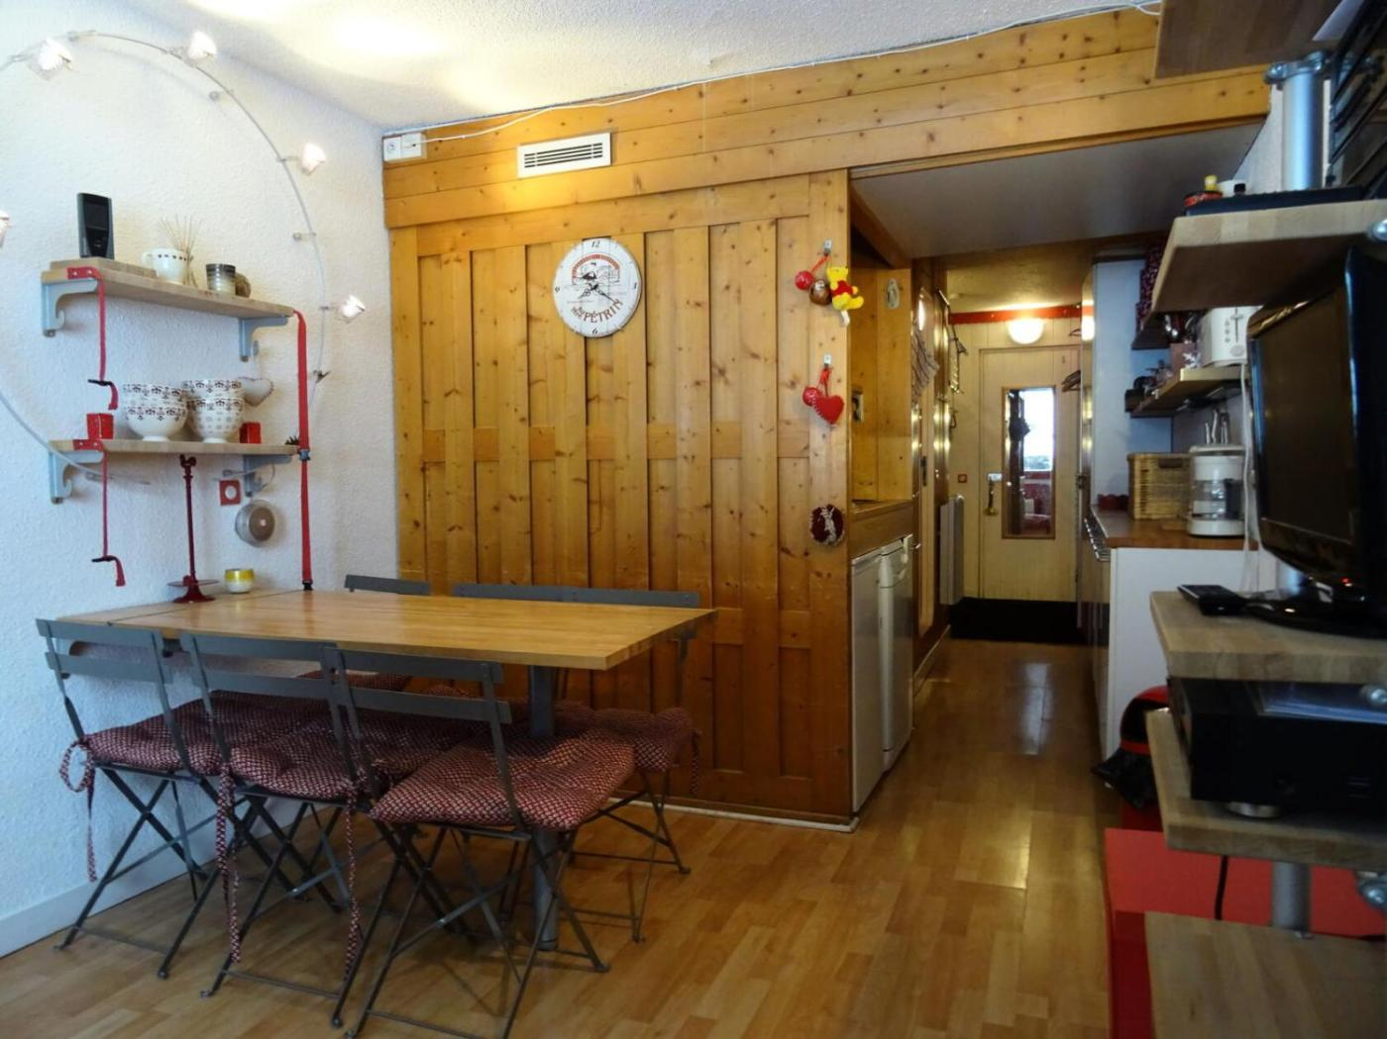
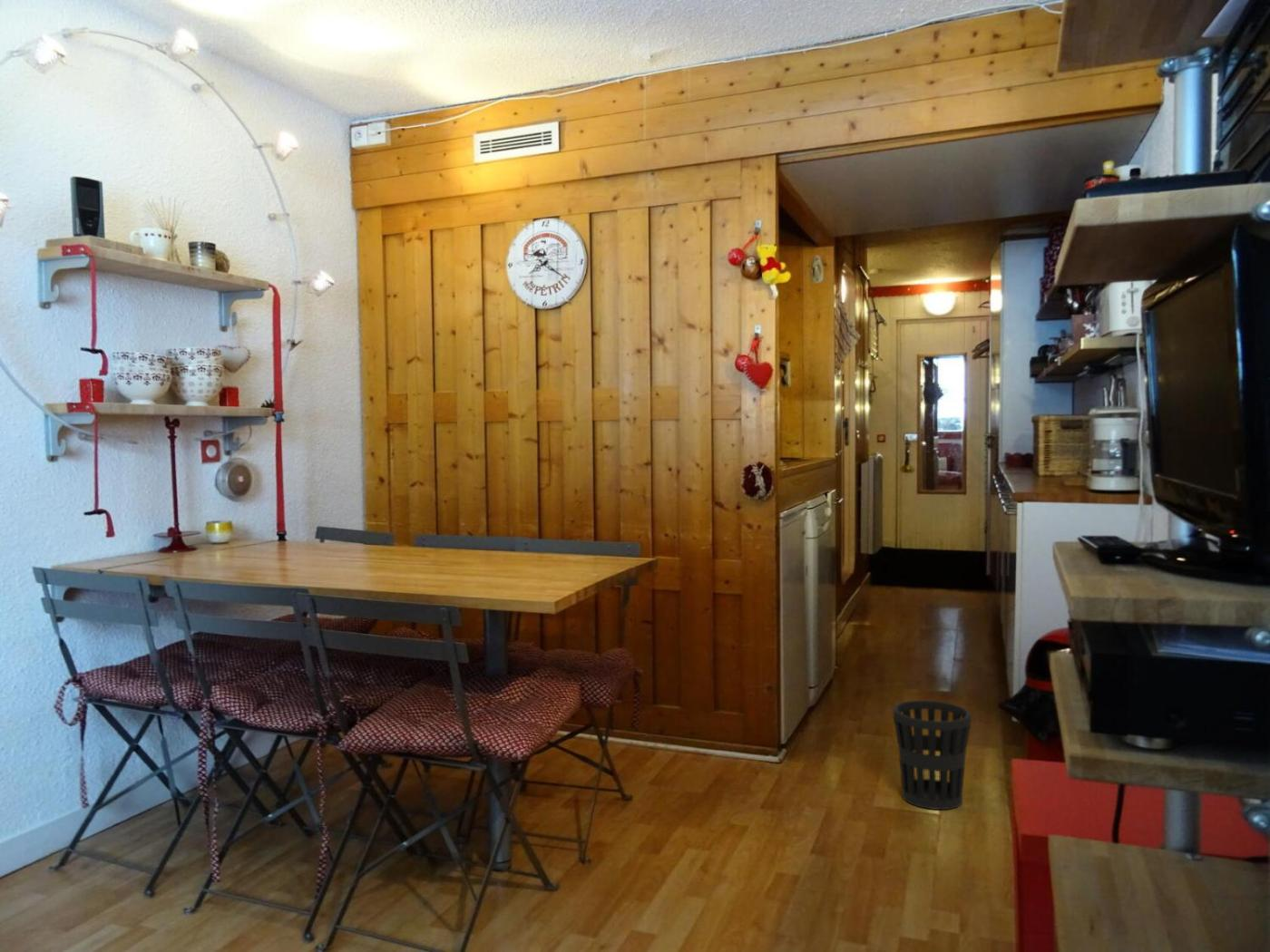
+ wastebasket [893,700,972,811]
